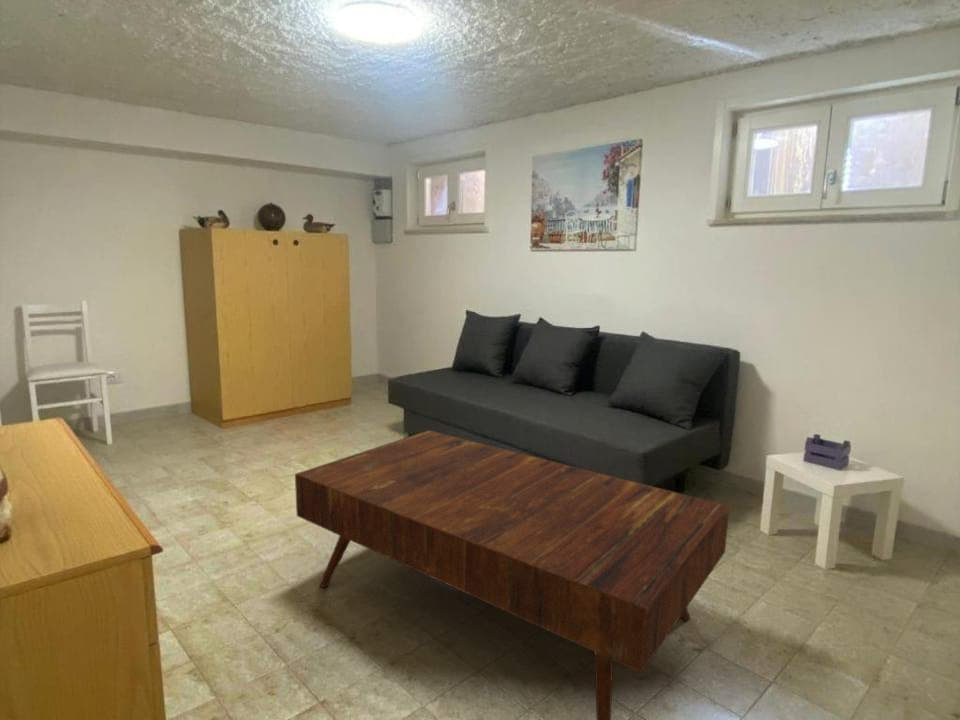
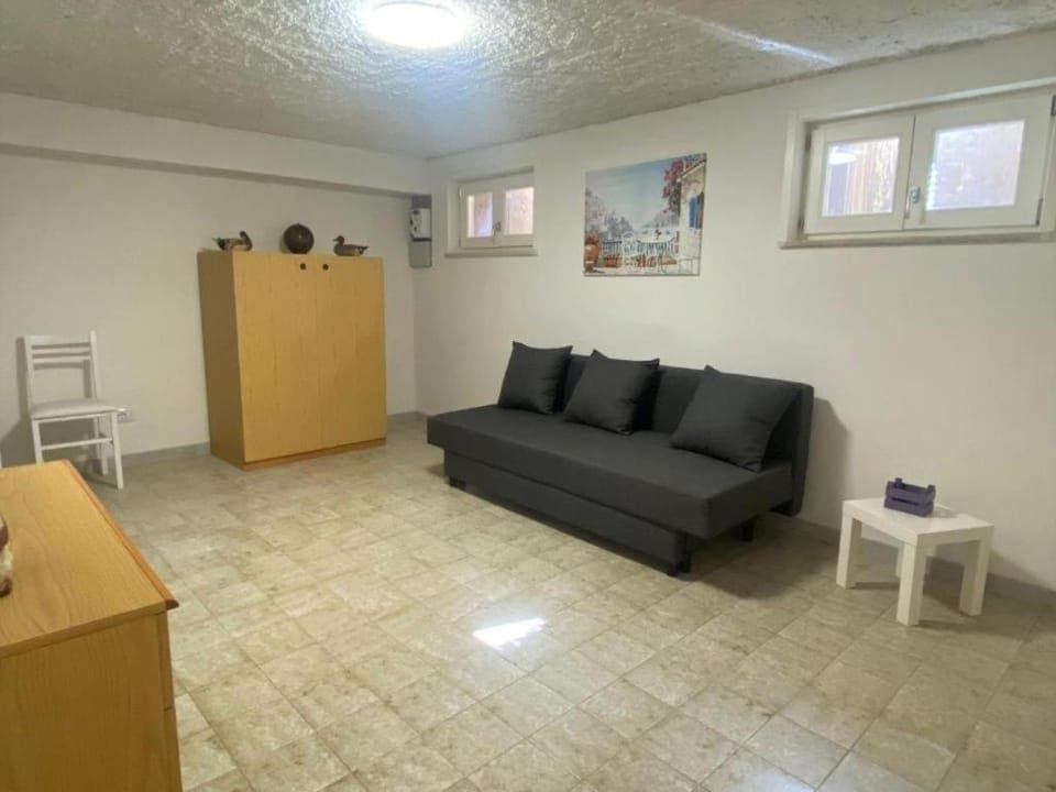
- coffee table [294,429,730,720]
